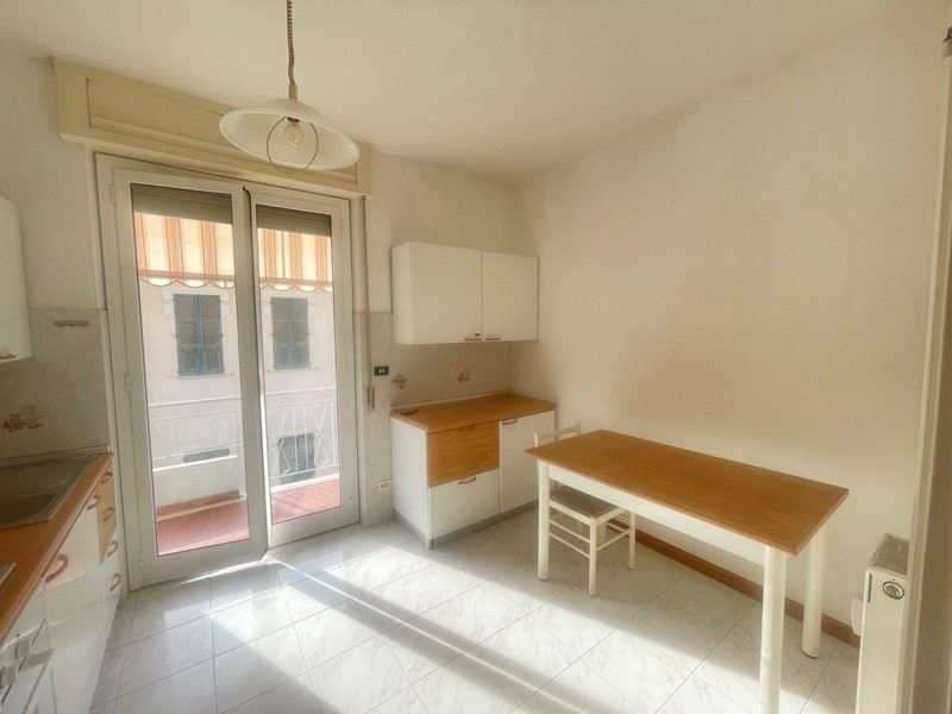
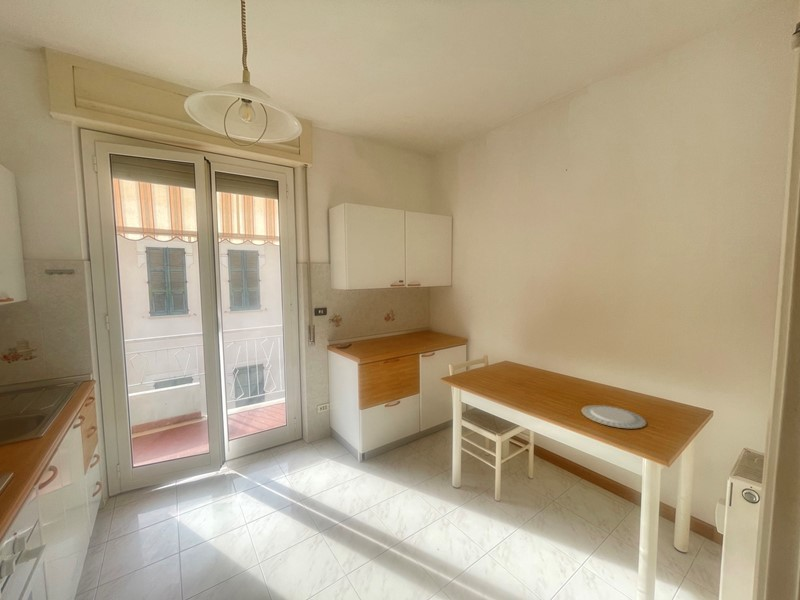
+ chinaware [580,404,648,429]
